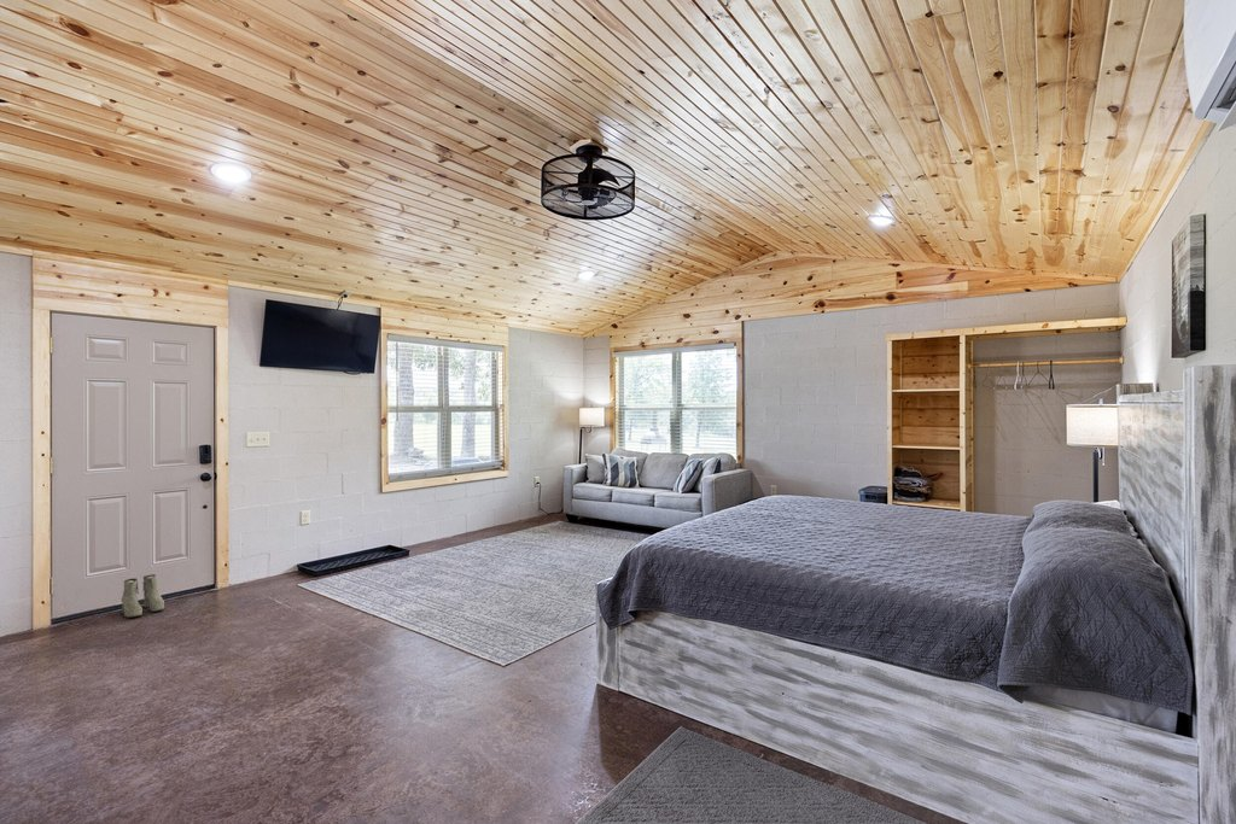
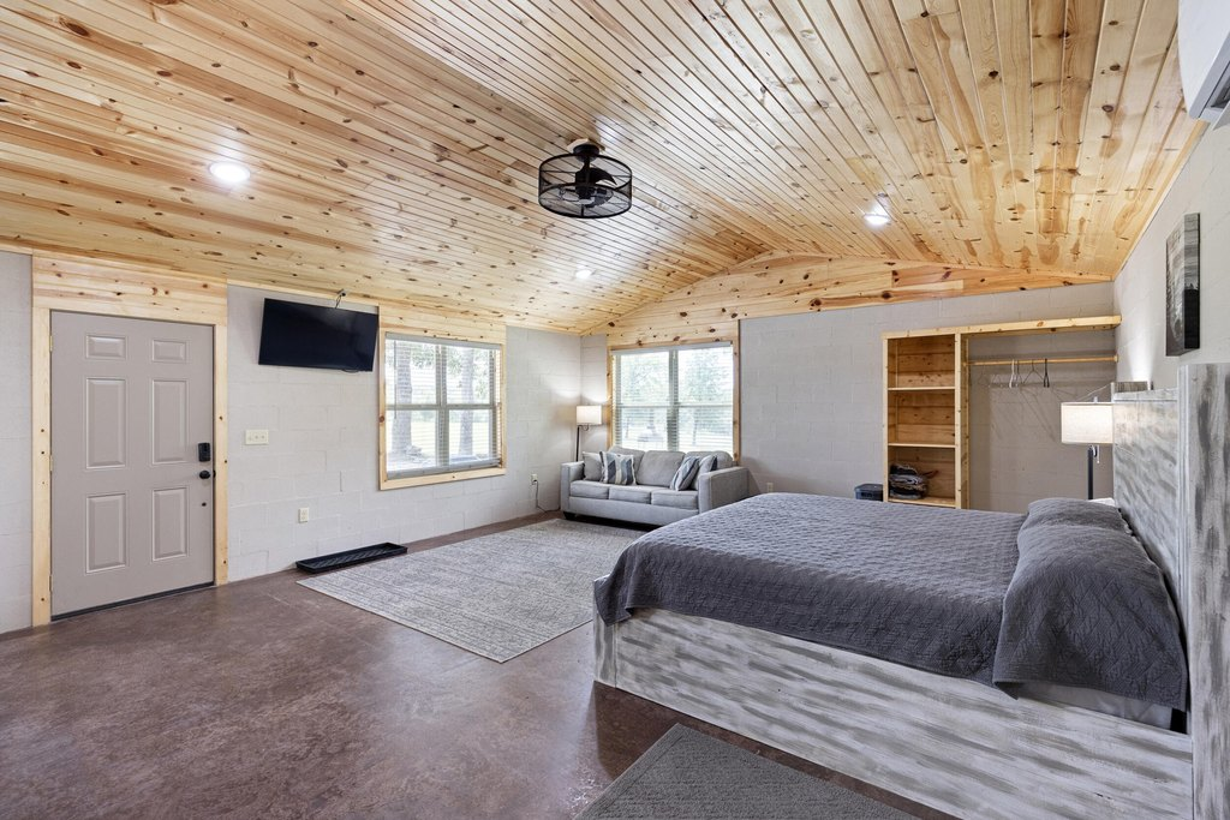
- boots [121,573,165,619]
